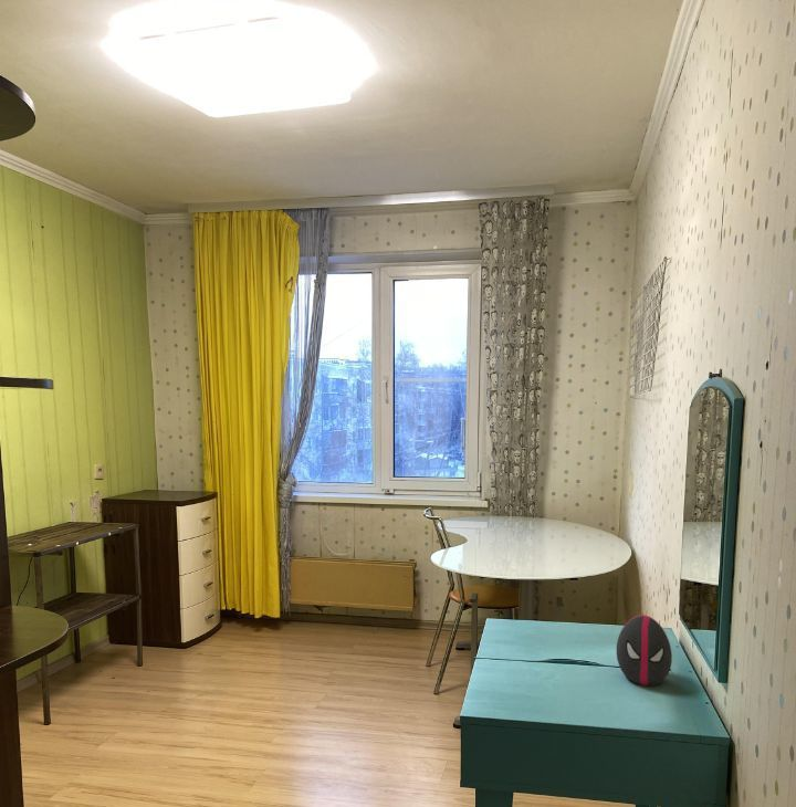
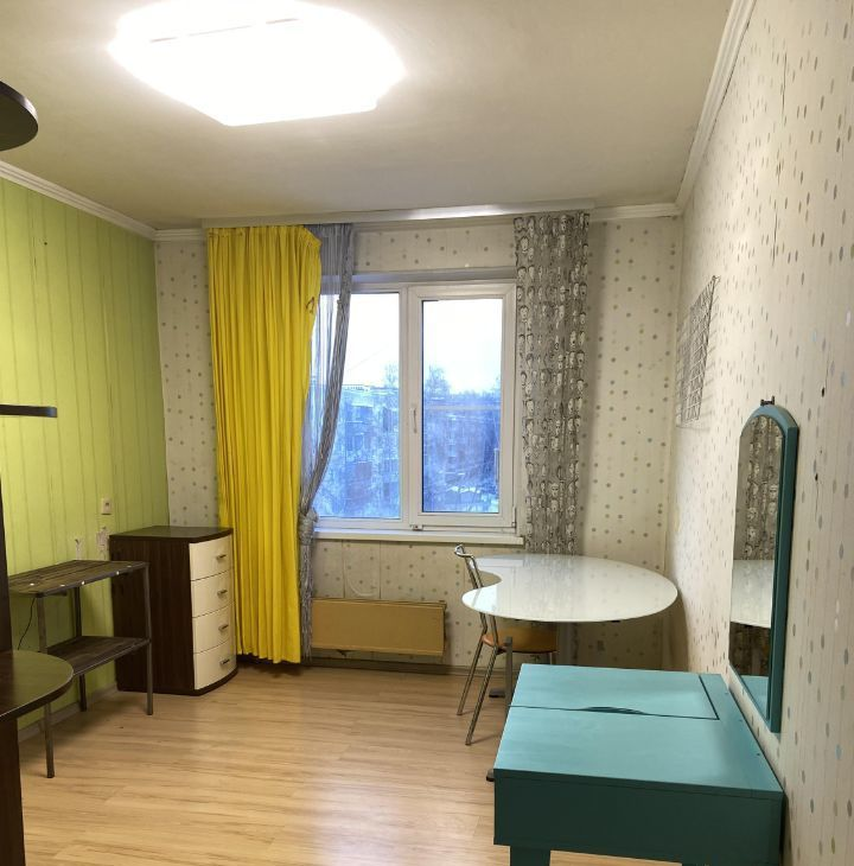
- decorative egg [616,614,673,687]
